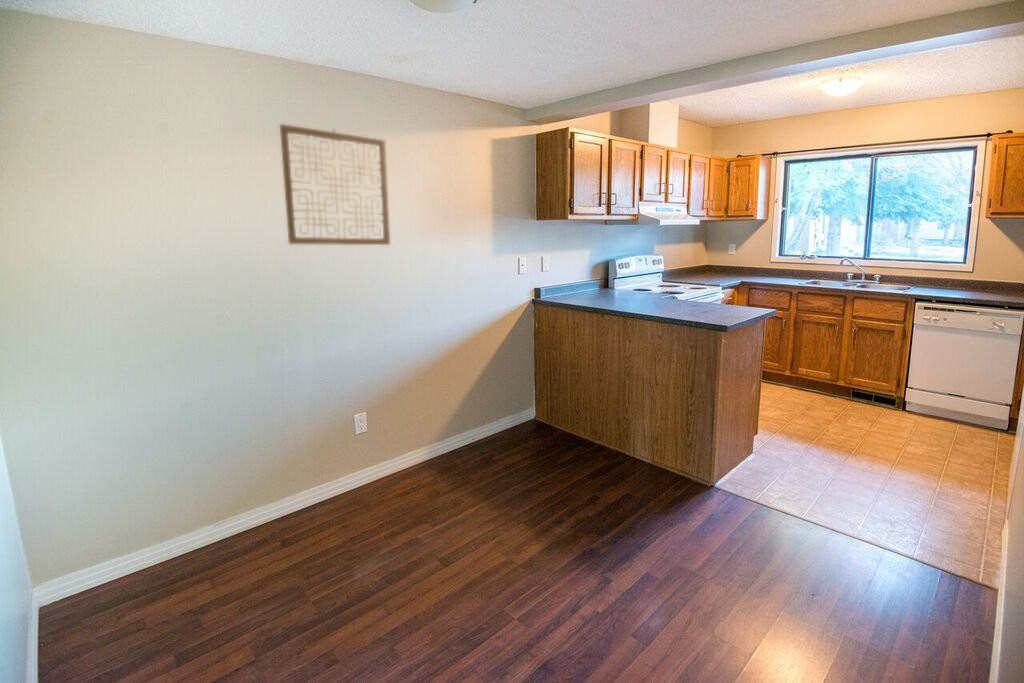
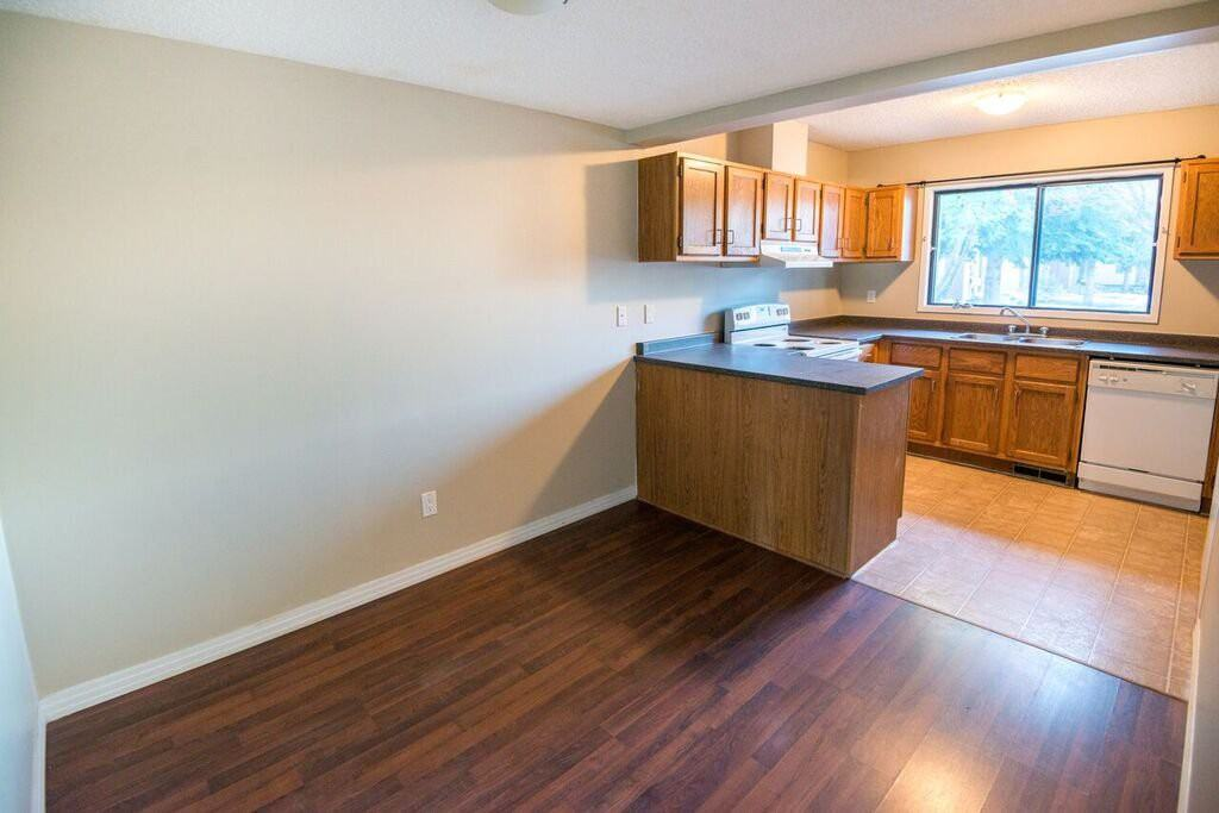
- wall art [279,123,391,246]
